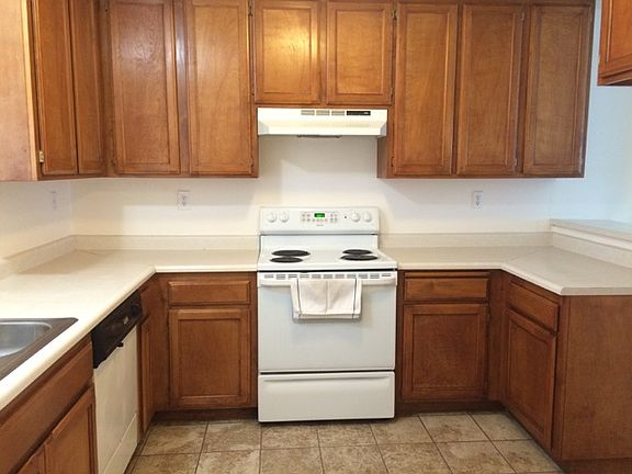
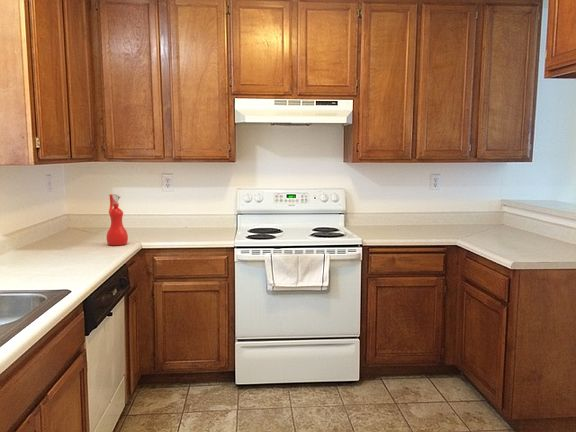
+ spray bottle [105,193,129,246]
